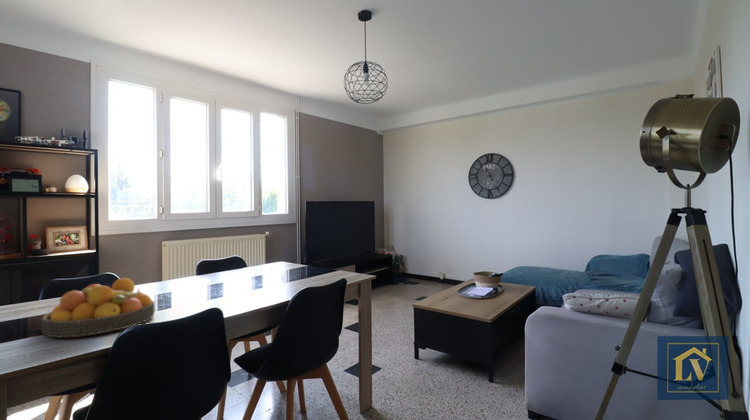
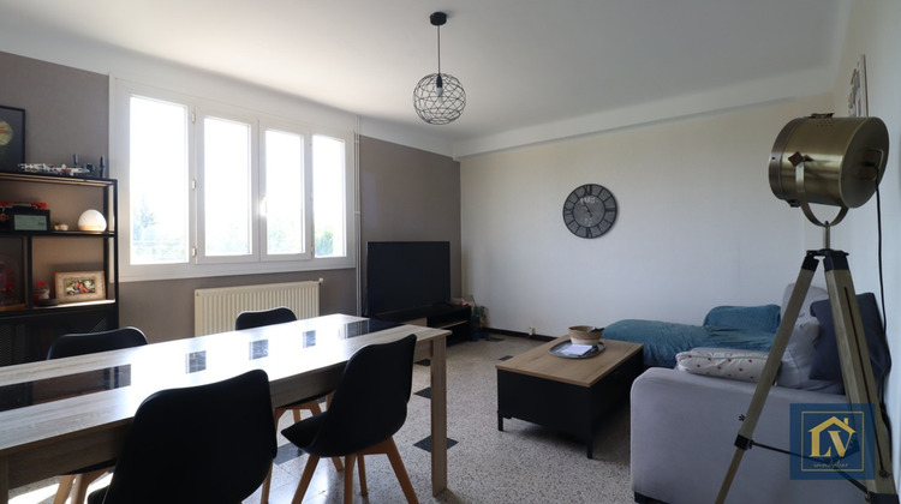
- fruit bowl [40,277,156,339]
